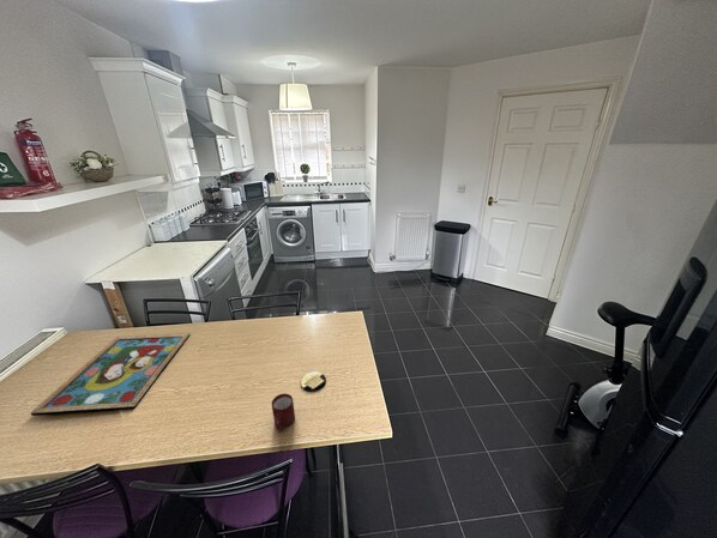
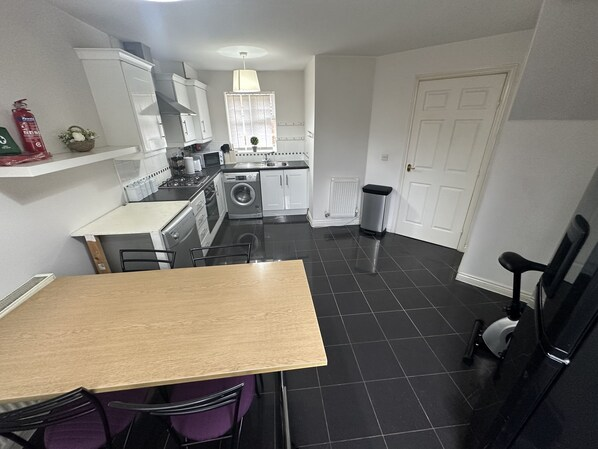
- coaster [300,371,327,393]
- framed painting [30,332,191,417]
- cup [271,392,296,433]
